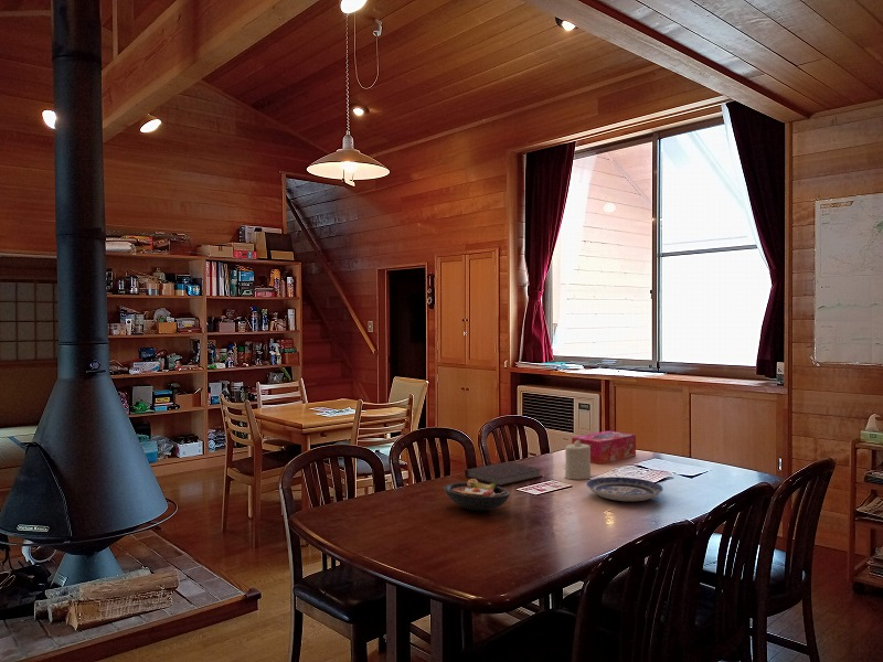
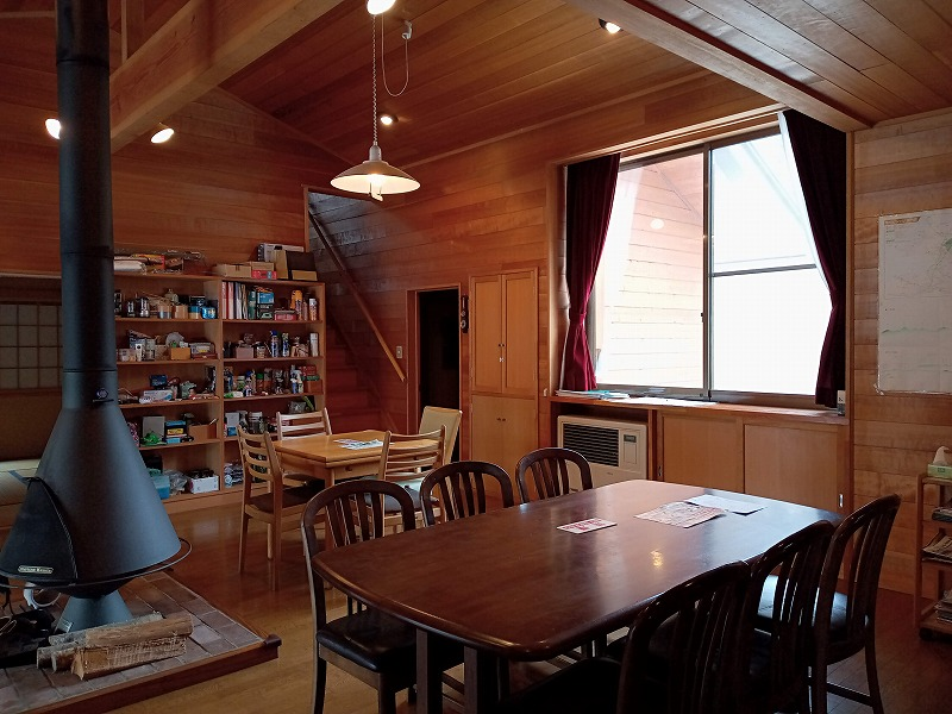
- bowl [443,478,511,512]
- candle [564,440,592,481]
- plate [586,476,664,502]
- tissue box [571,429,637,466]
- notebook [464,460,544,487]
